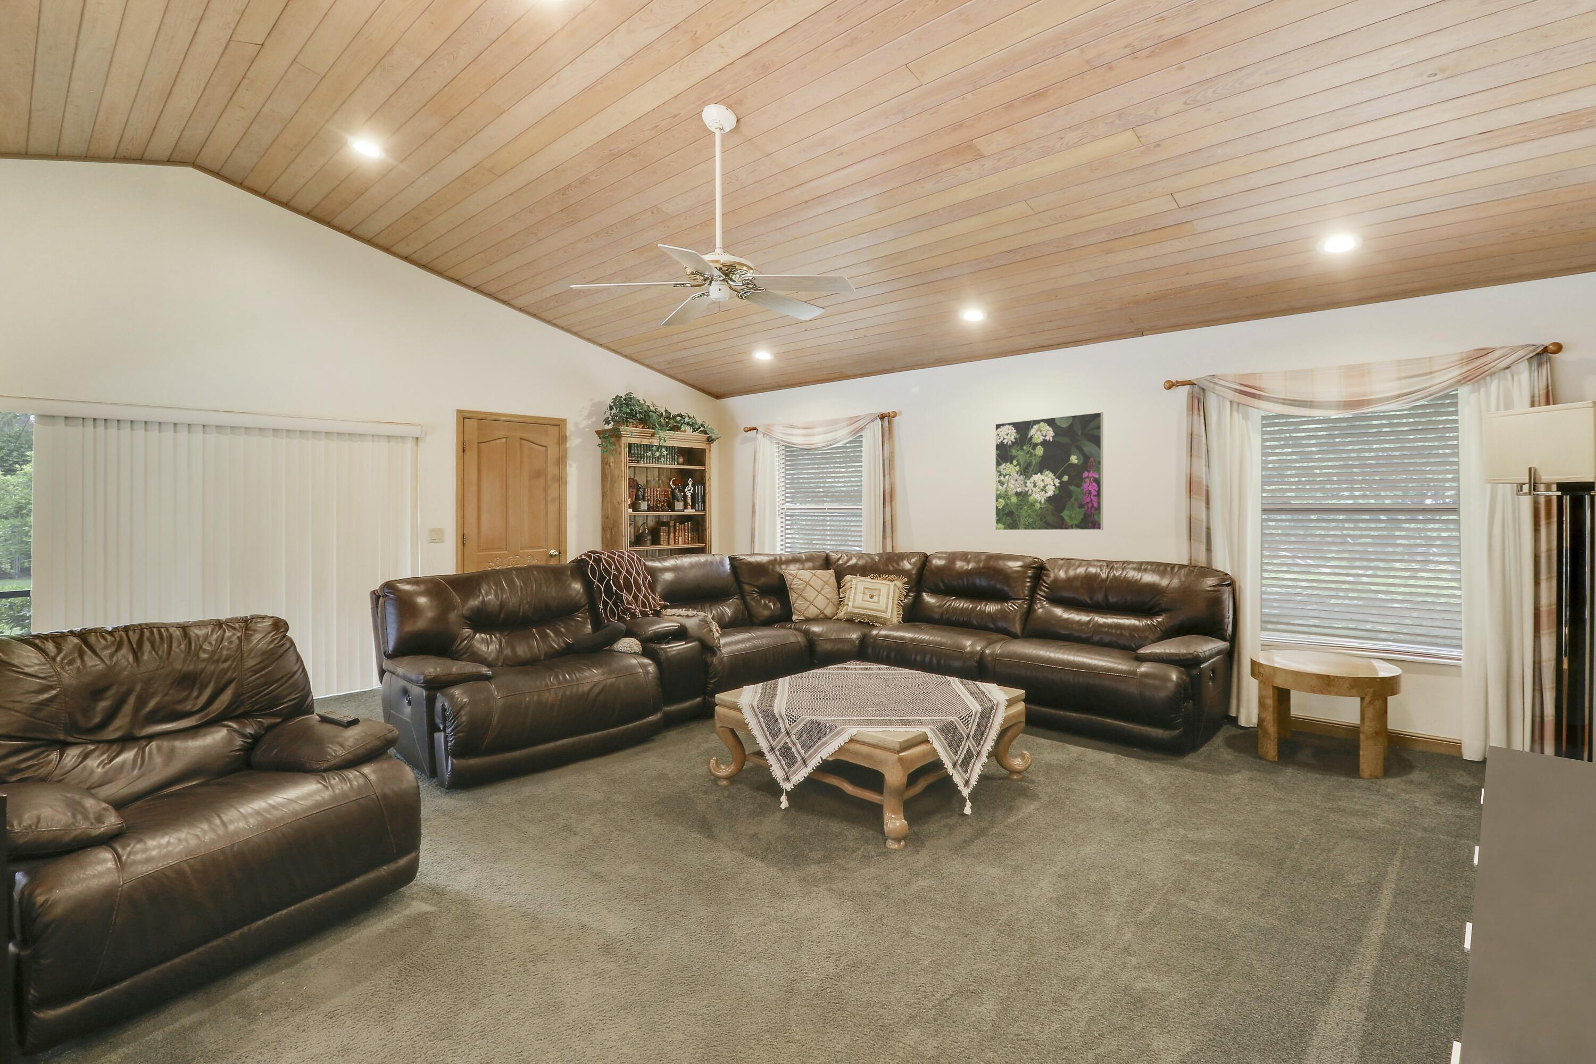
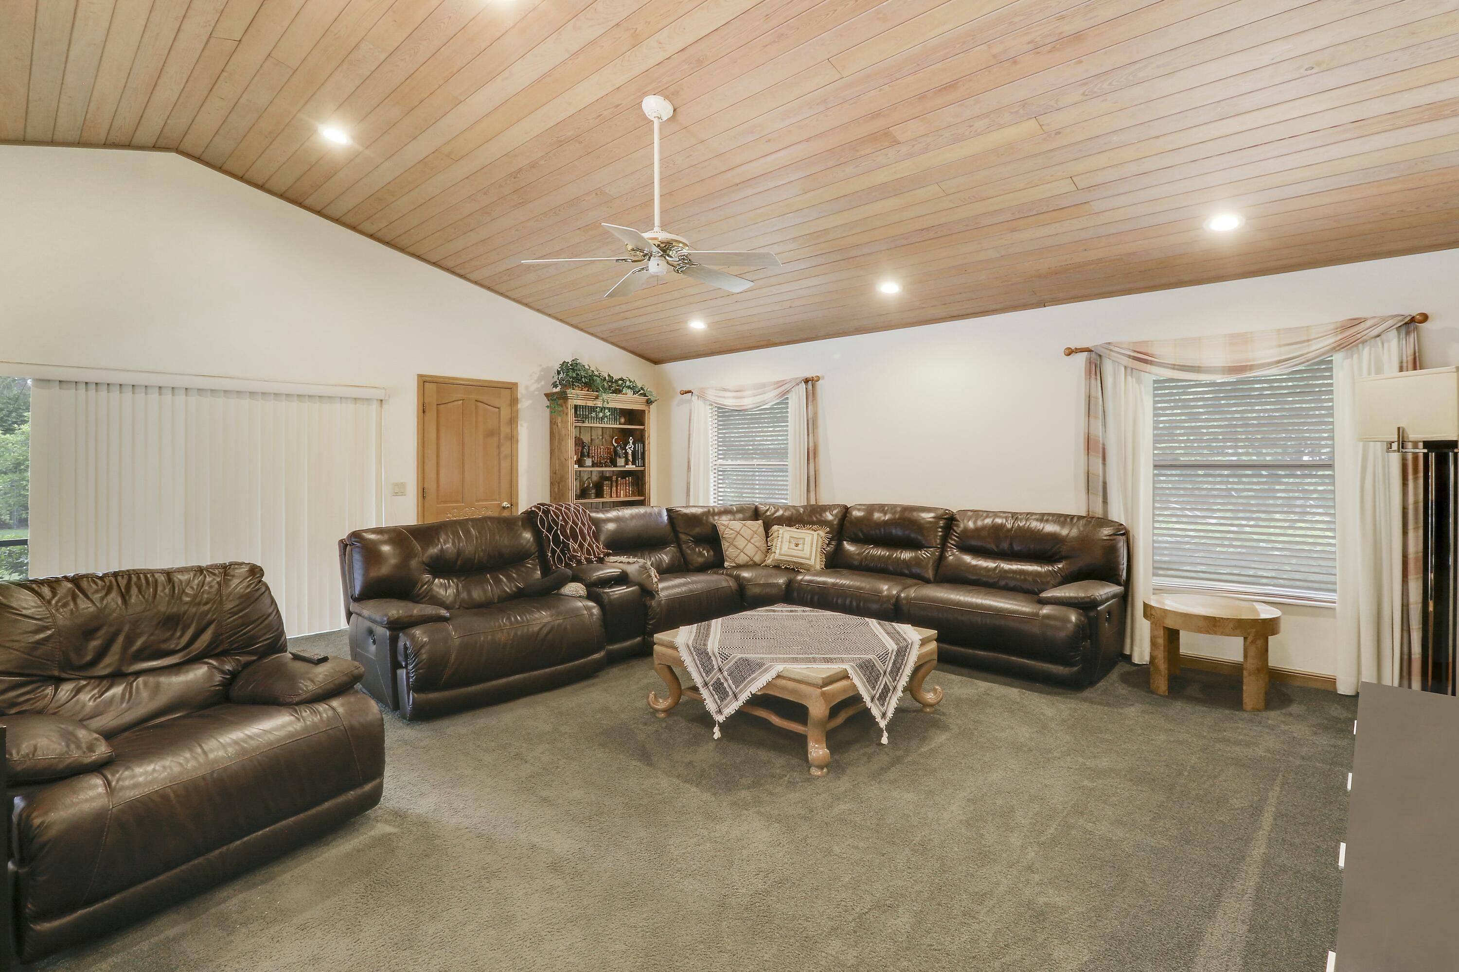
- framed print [995,412,1103,531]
